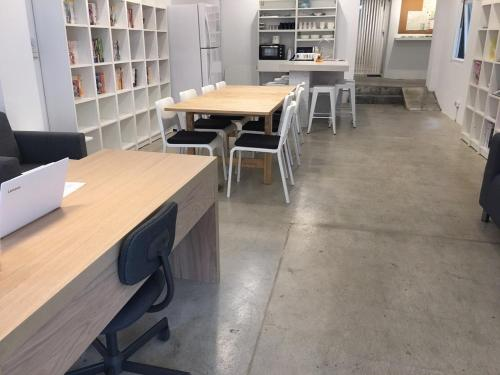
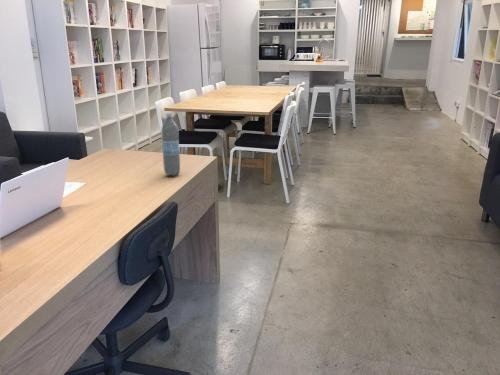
+ water bottle [160,112,181,177]
